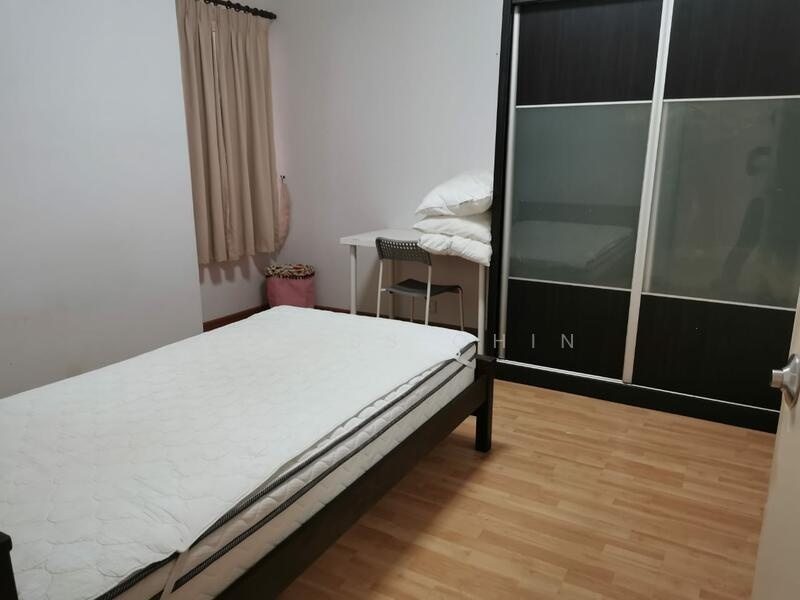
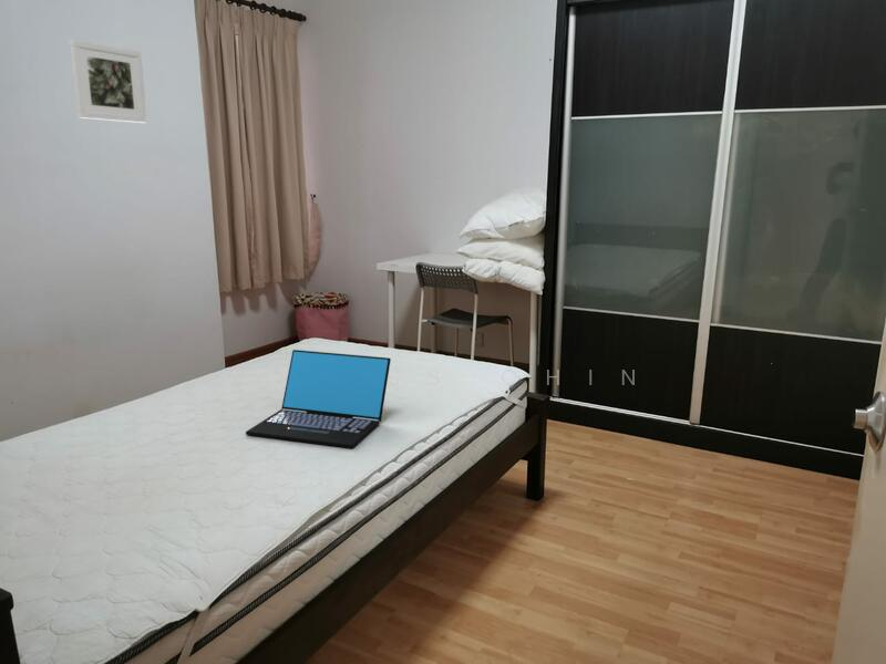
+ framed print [69,39,148,124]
+ laptop [245,349,392,449]
